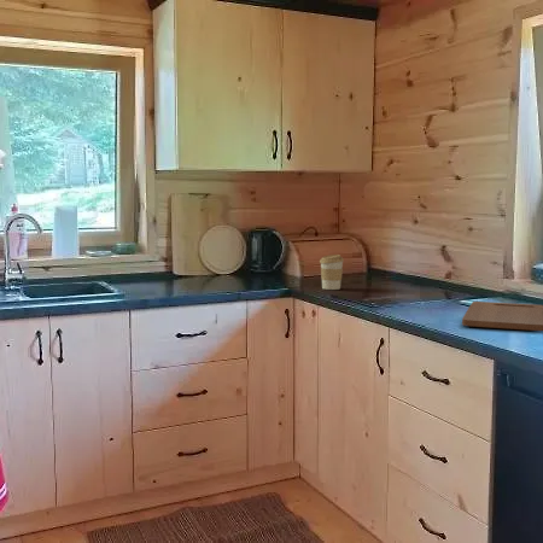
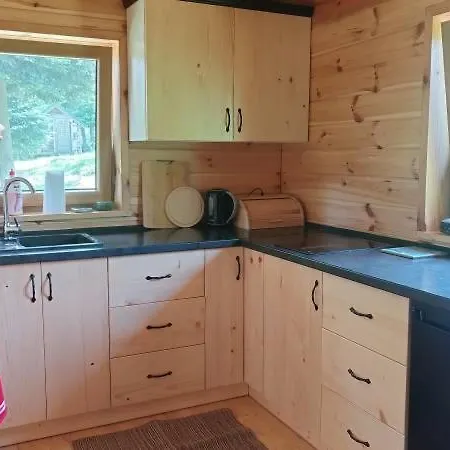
- cutting board [461,300,543,332]
- coffee cup [319,253,345,291]
